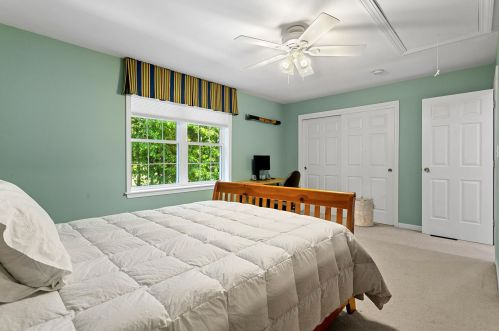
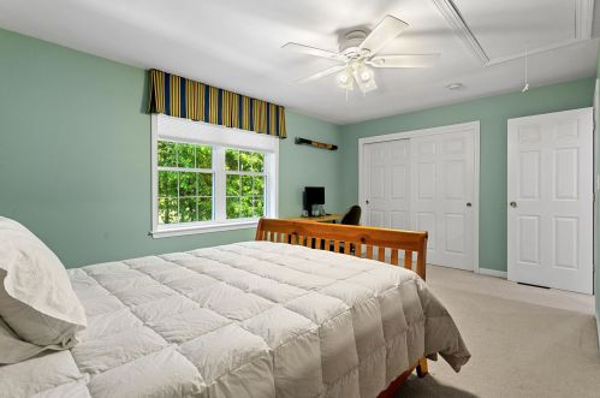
- laundry hamper [354,196,377,228]
